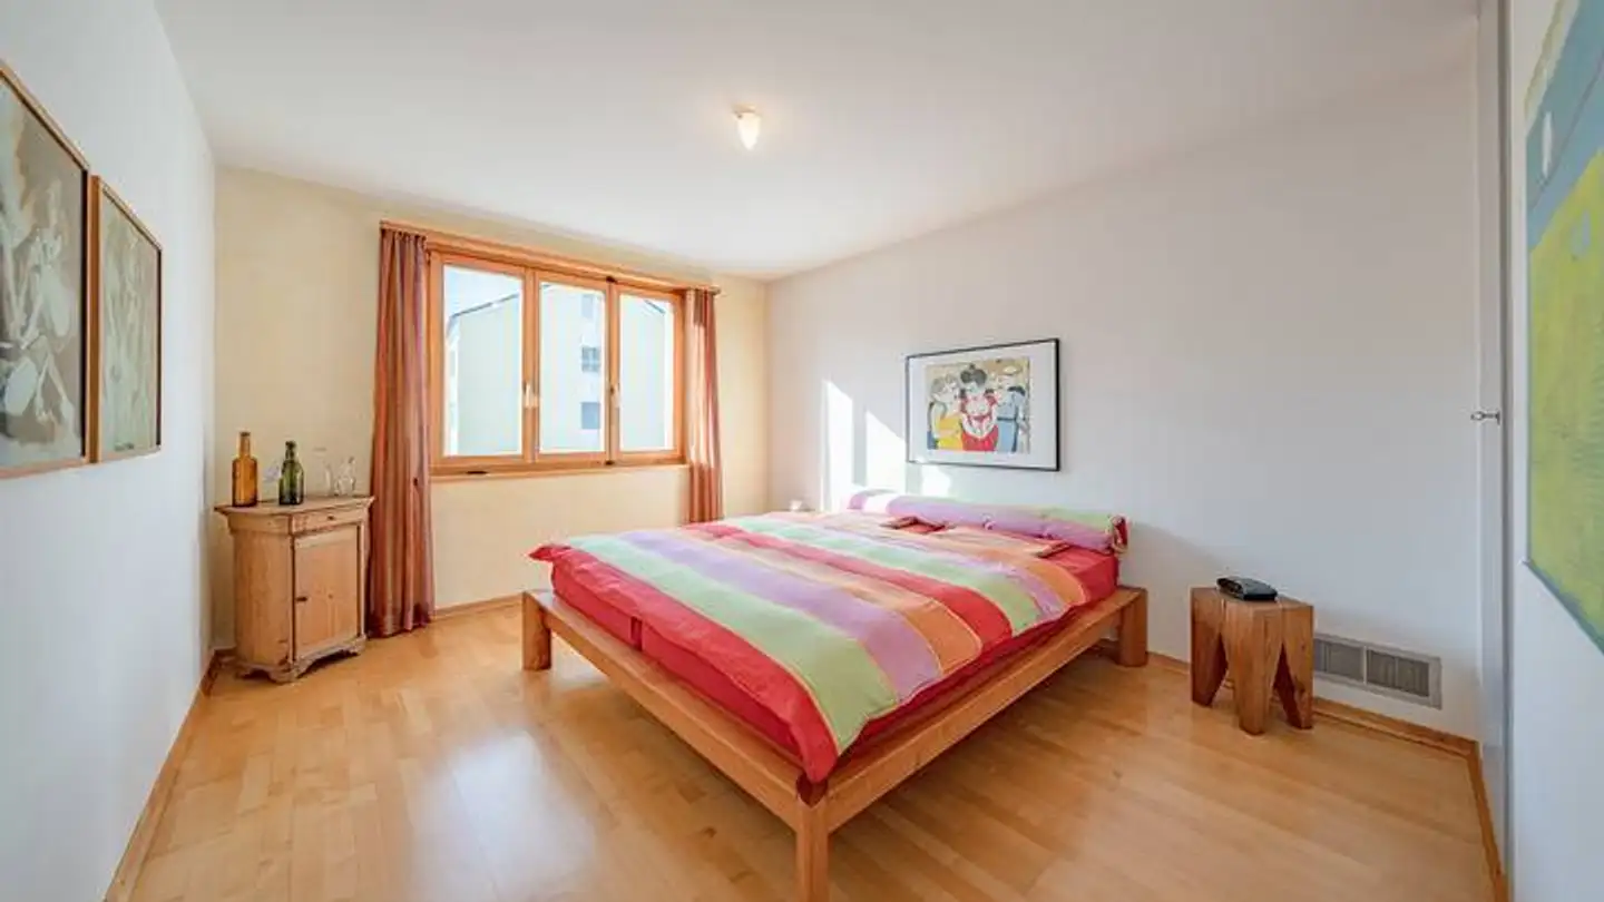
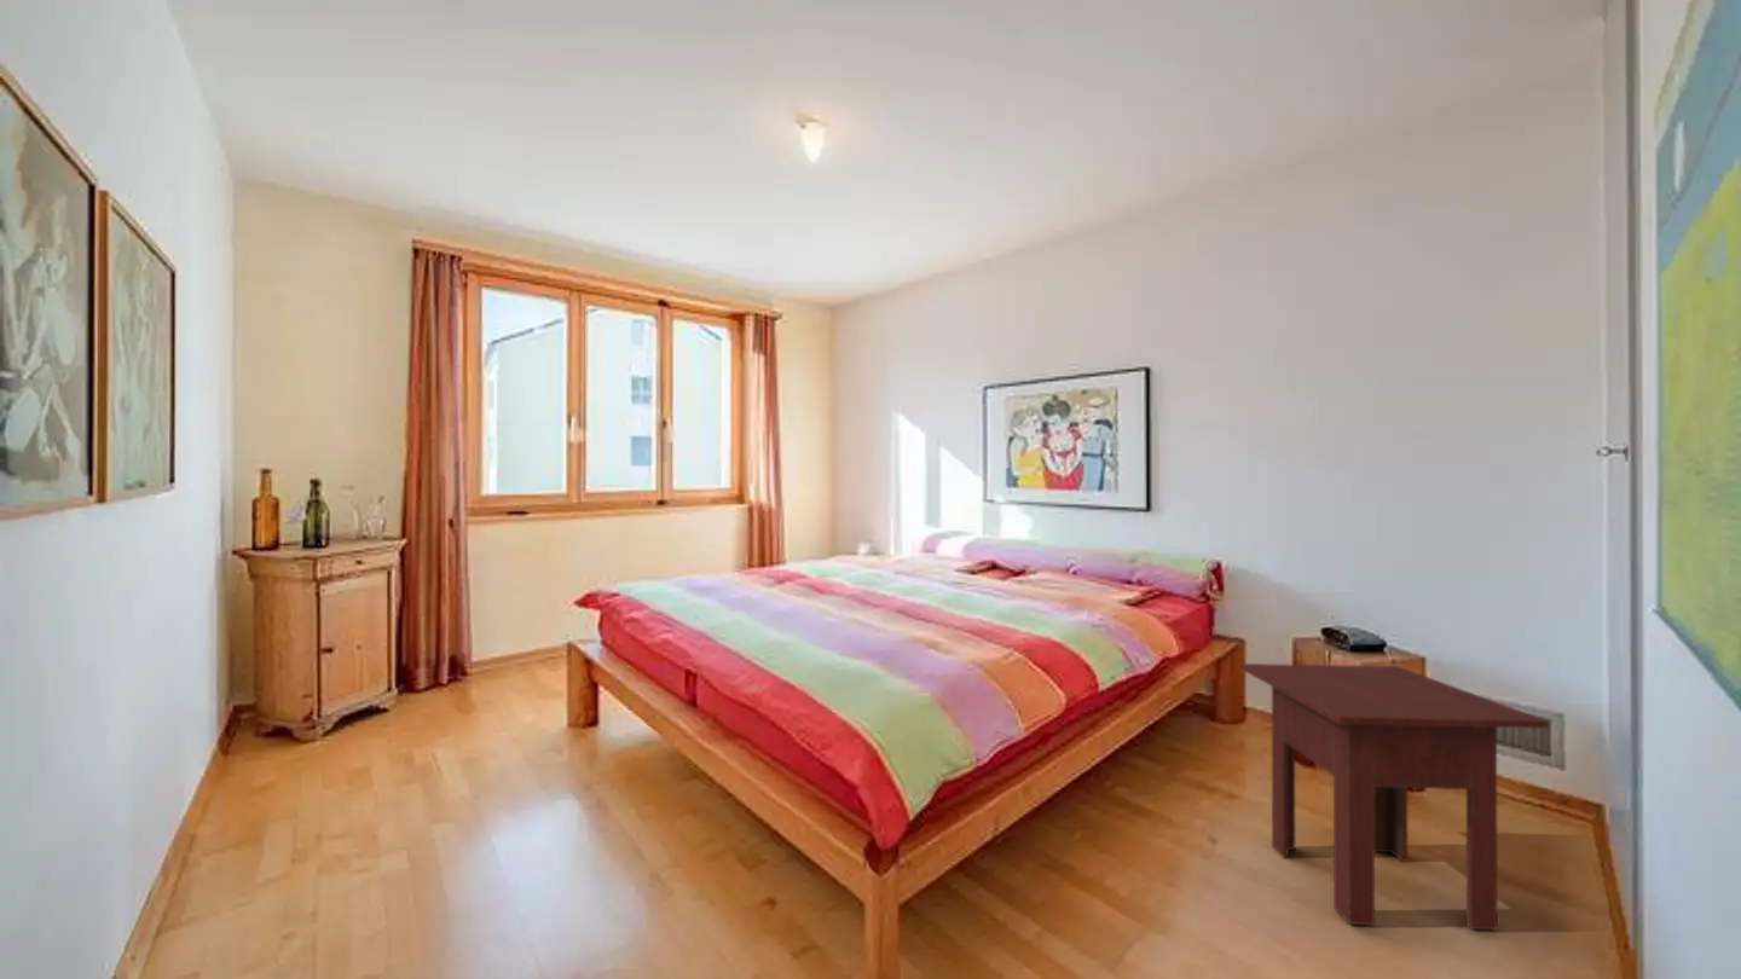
+ side table [1239,662,1550,932]
